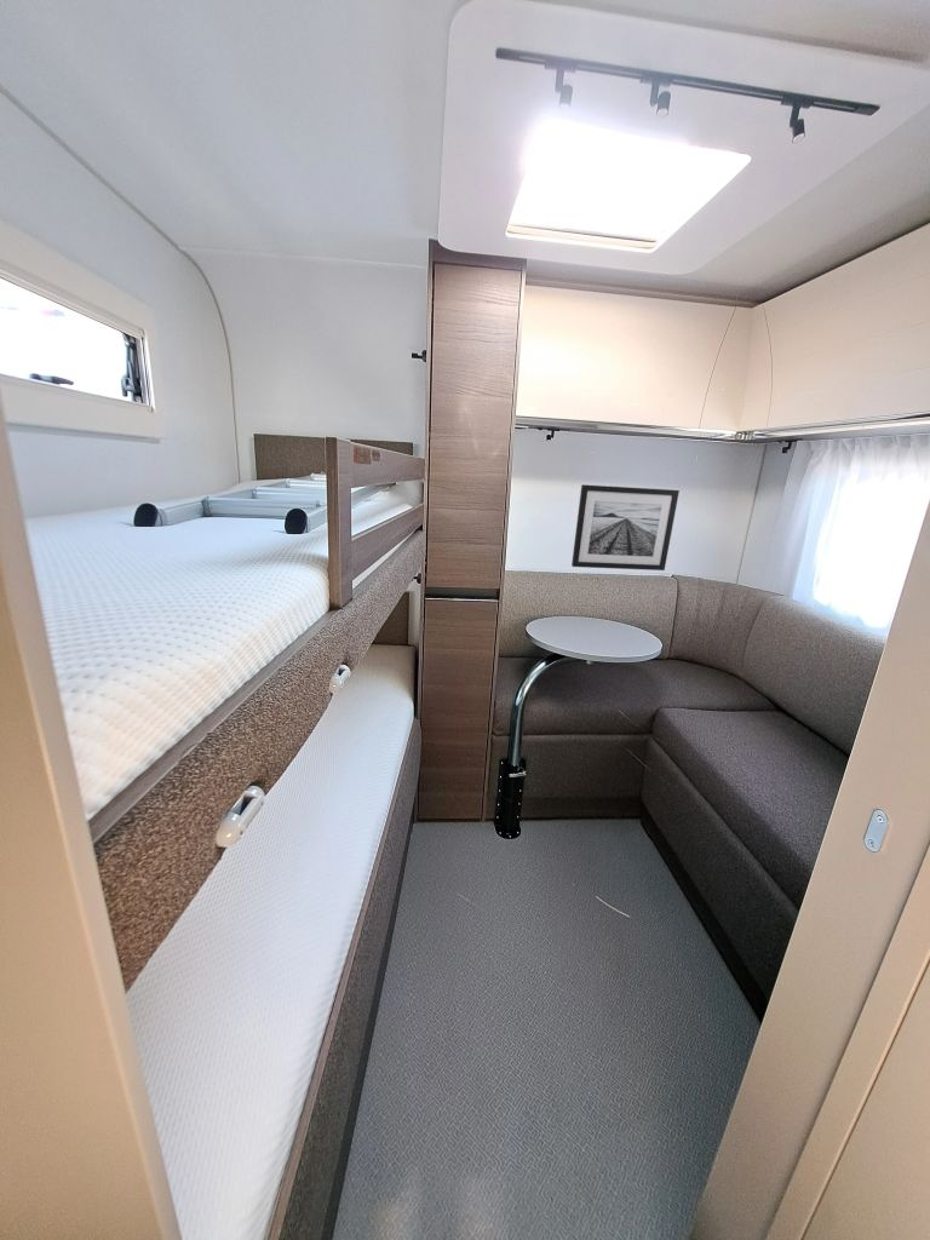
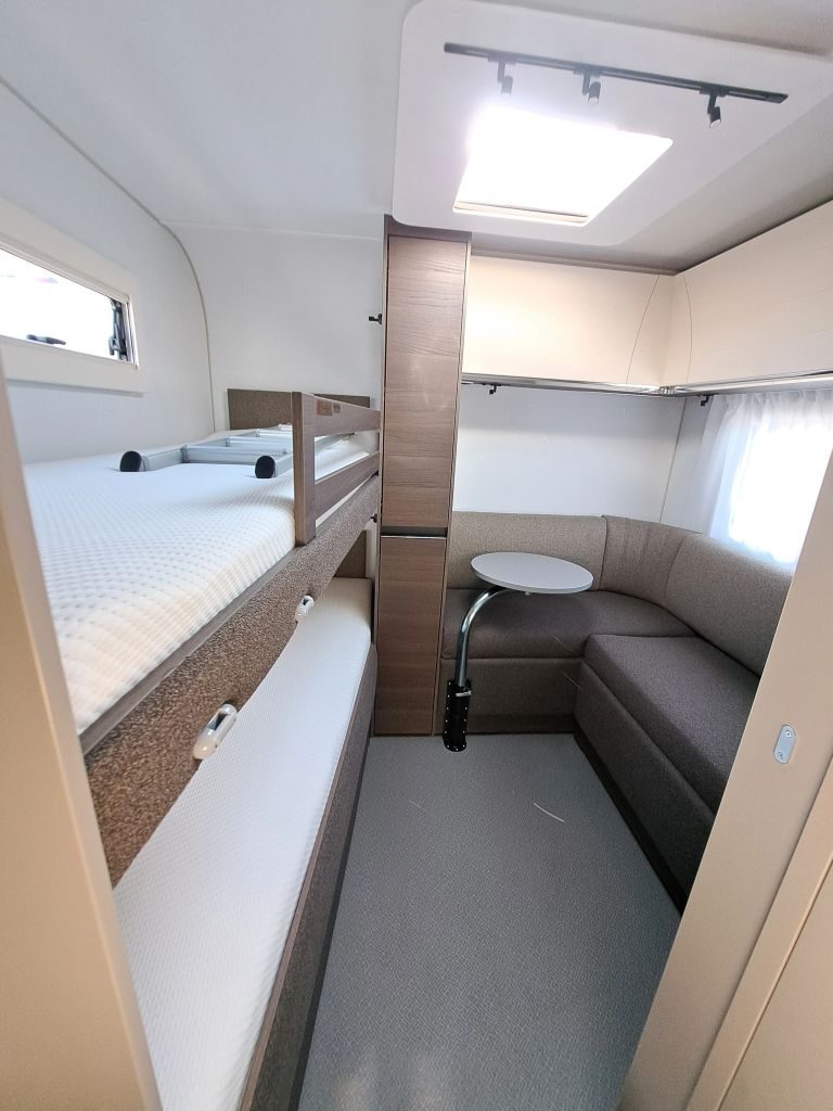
- wall art [570,483,681,572]
